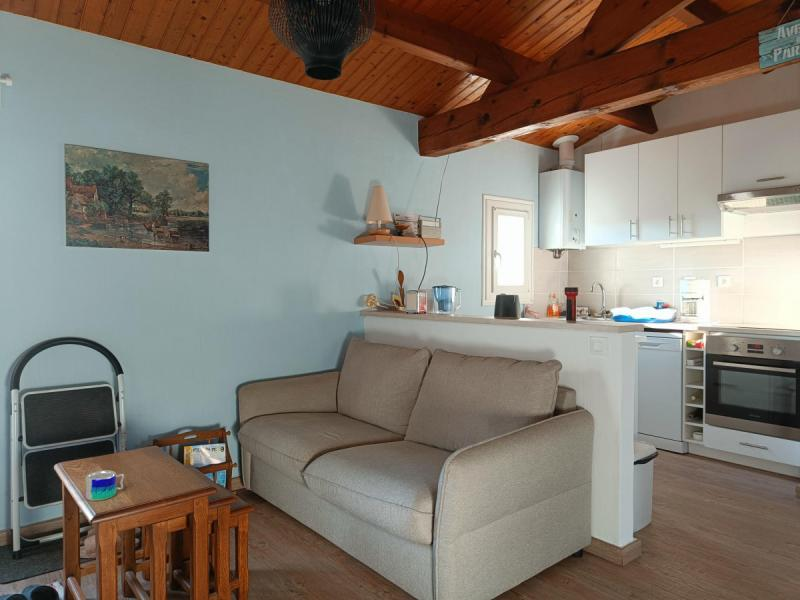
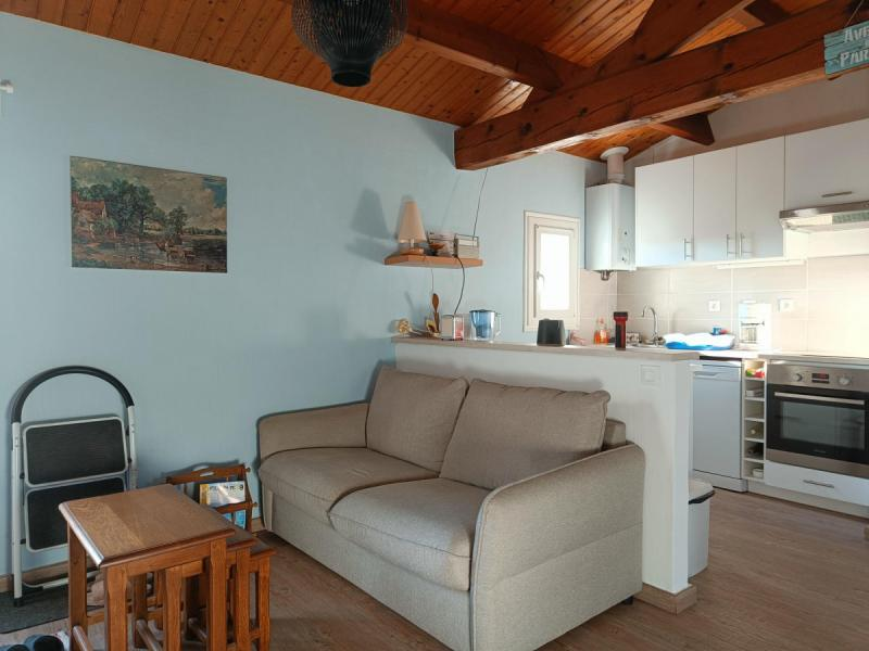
- mug [84,469,125,502]
